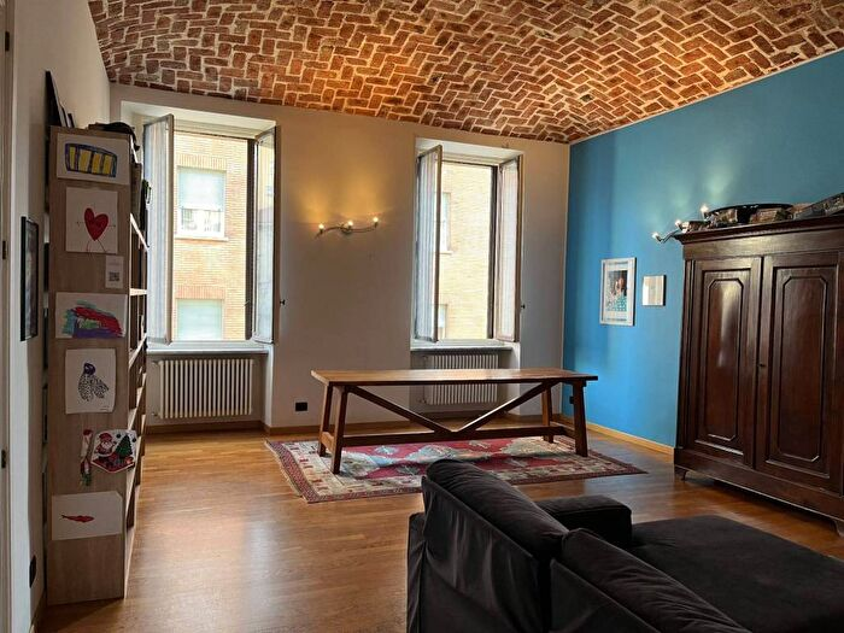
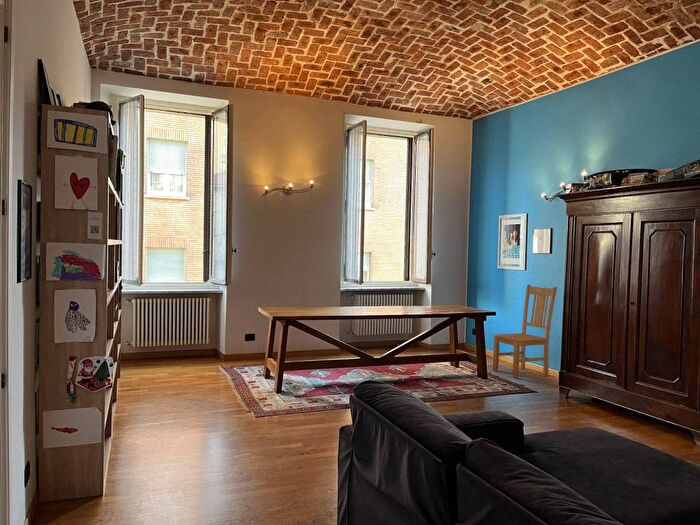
+ chair [492,284,558,380]
